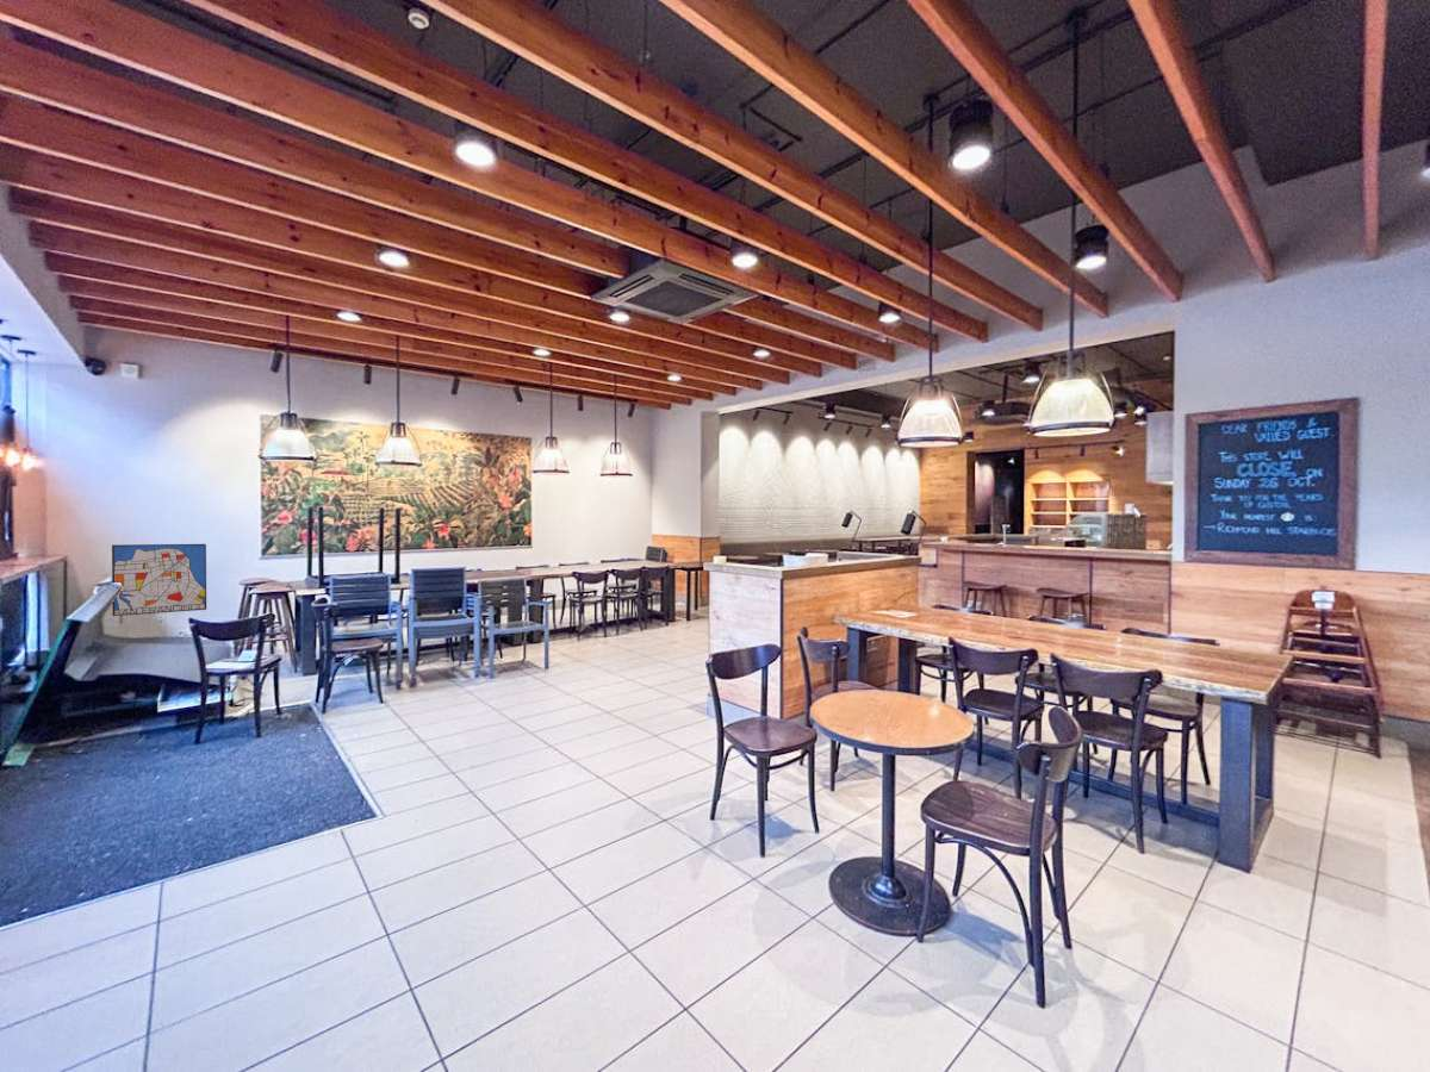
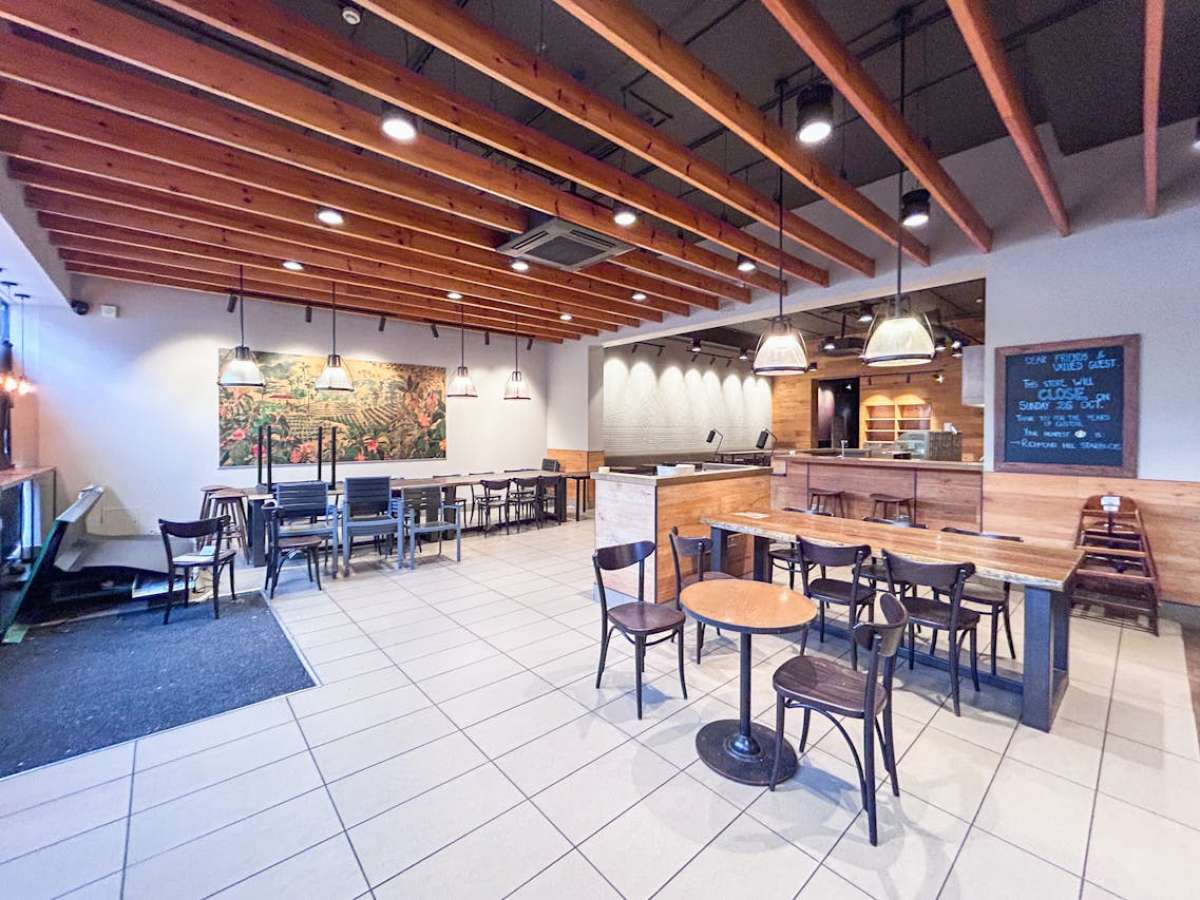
- wall art [111,543,207,617]
